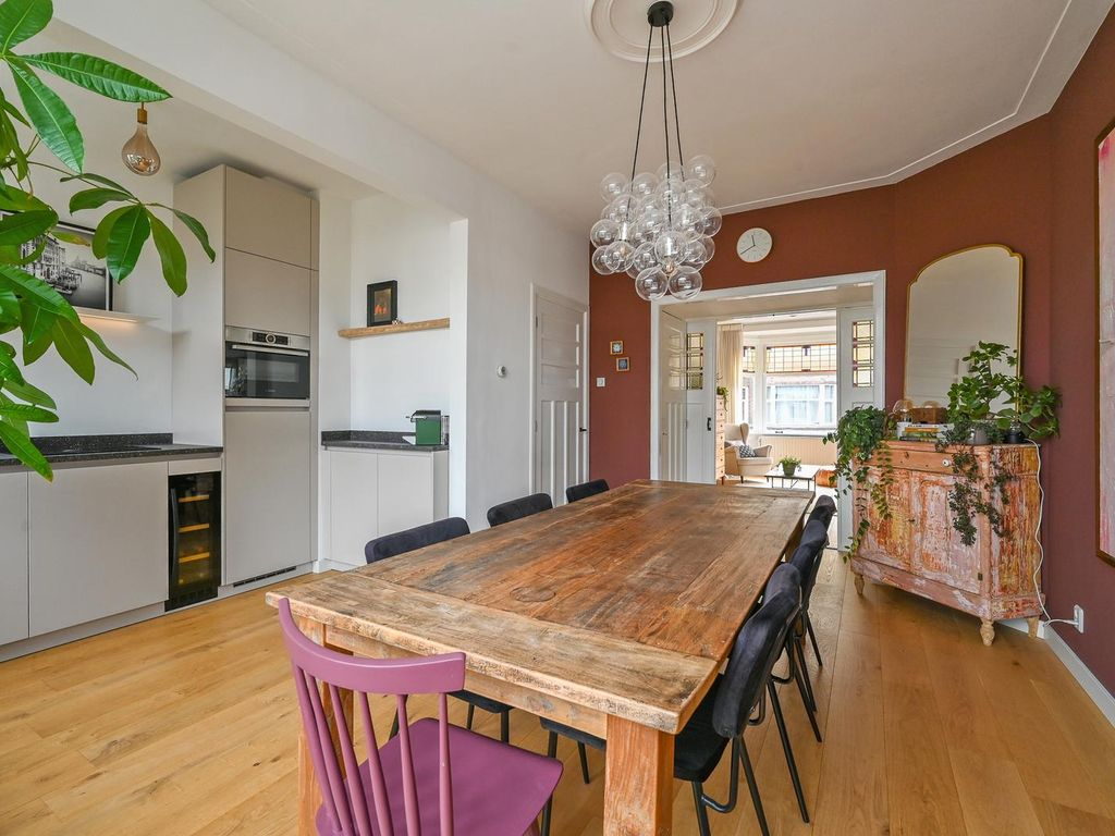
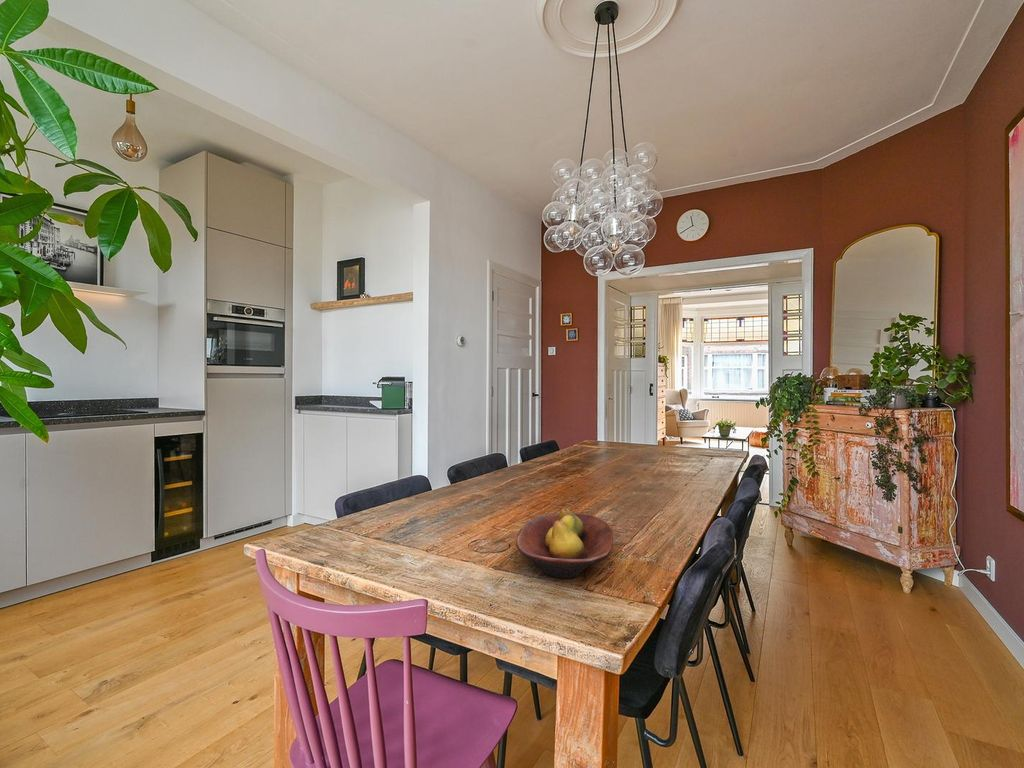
+ fruit bowl [515,507,614,580]
